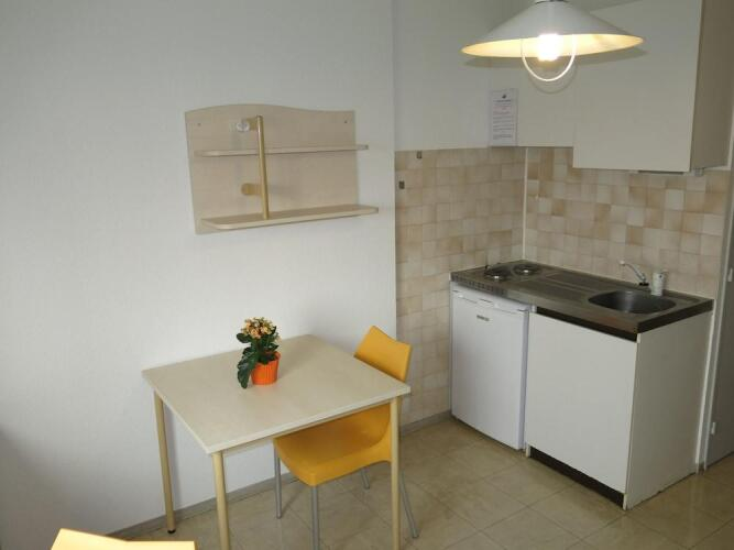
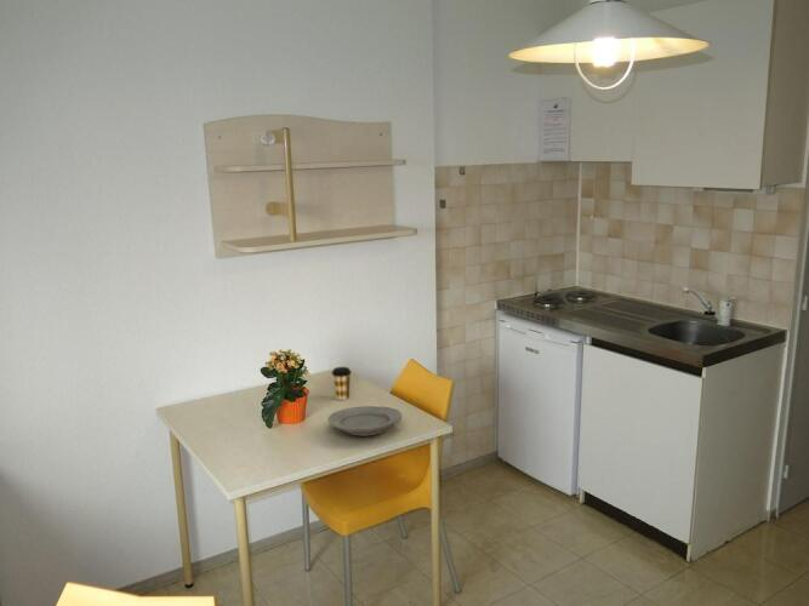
+ coffee cup [331,366,353,401]
+ plate [326,405,403,438]
